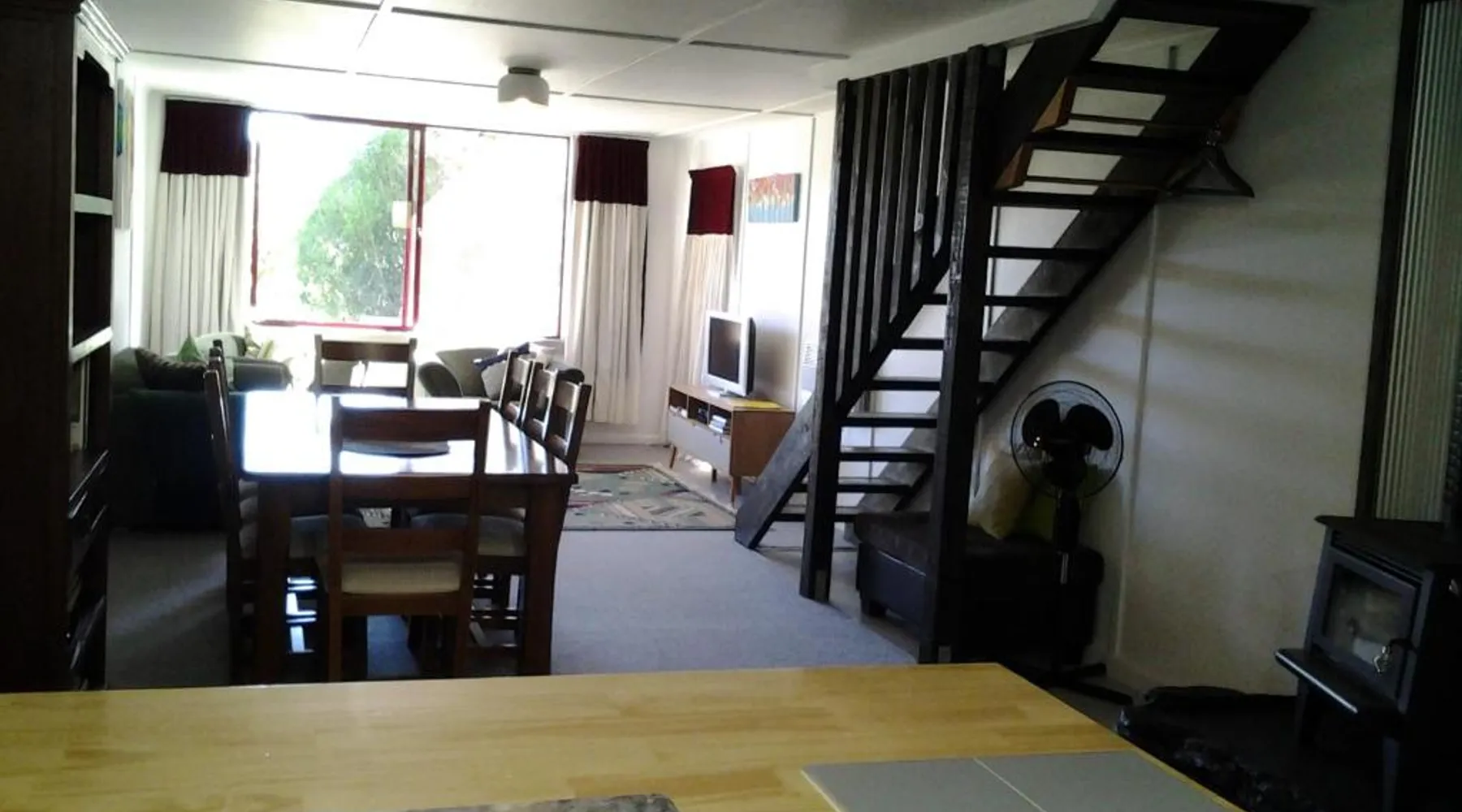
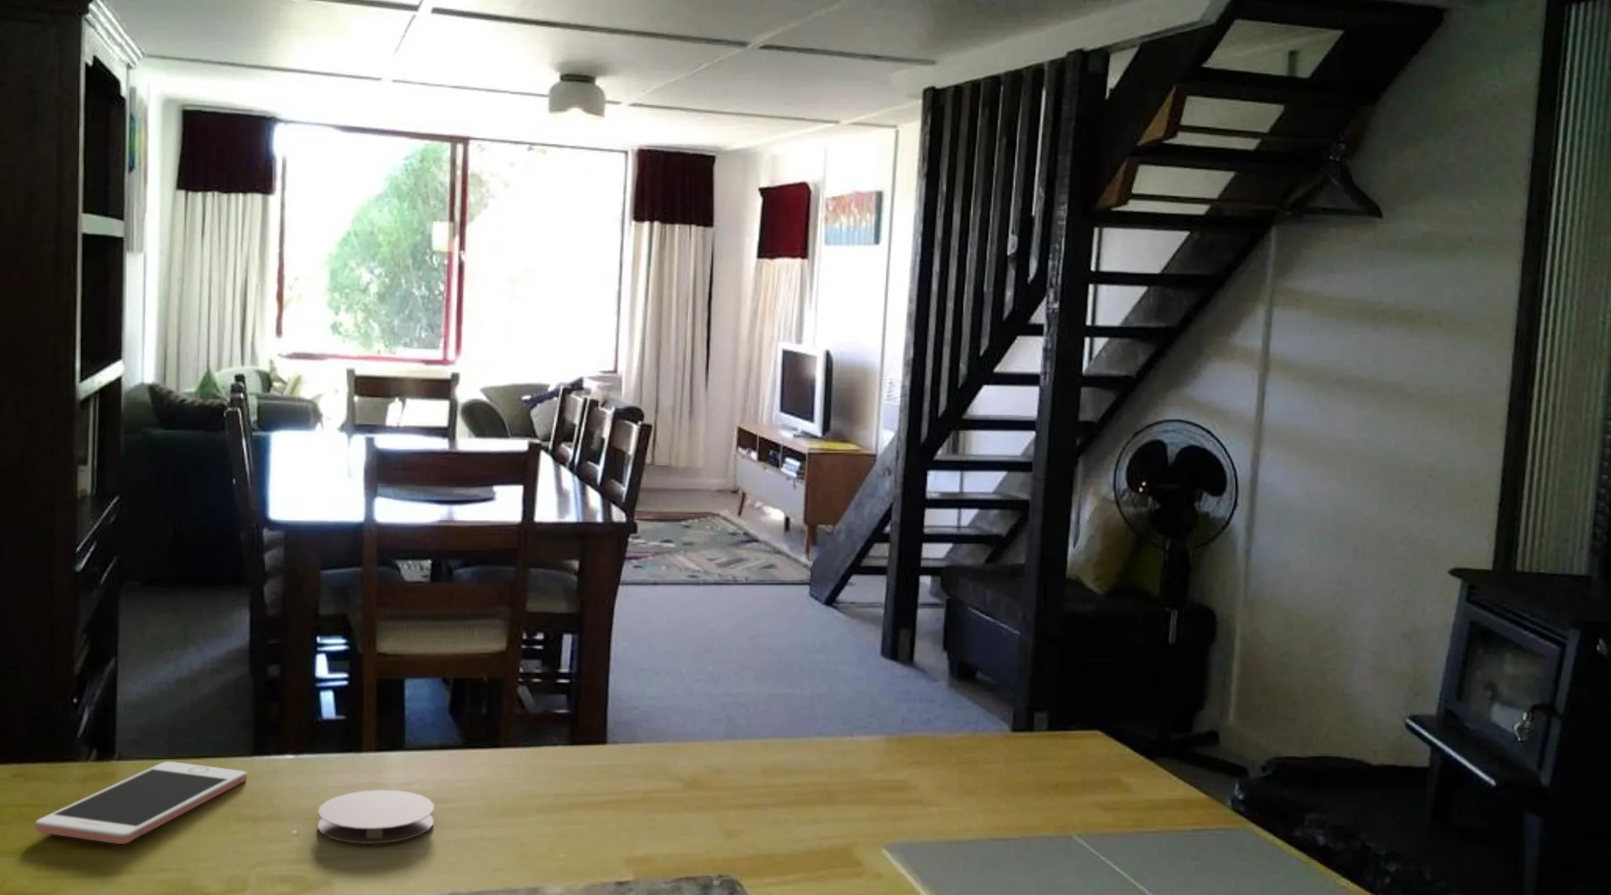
+ cell phone [35,761,248,845]
+ coaster [317,789,435,845]
